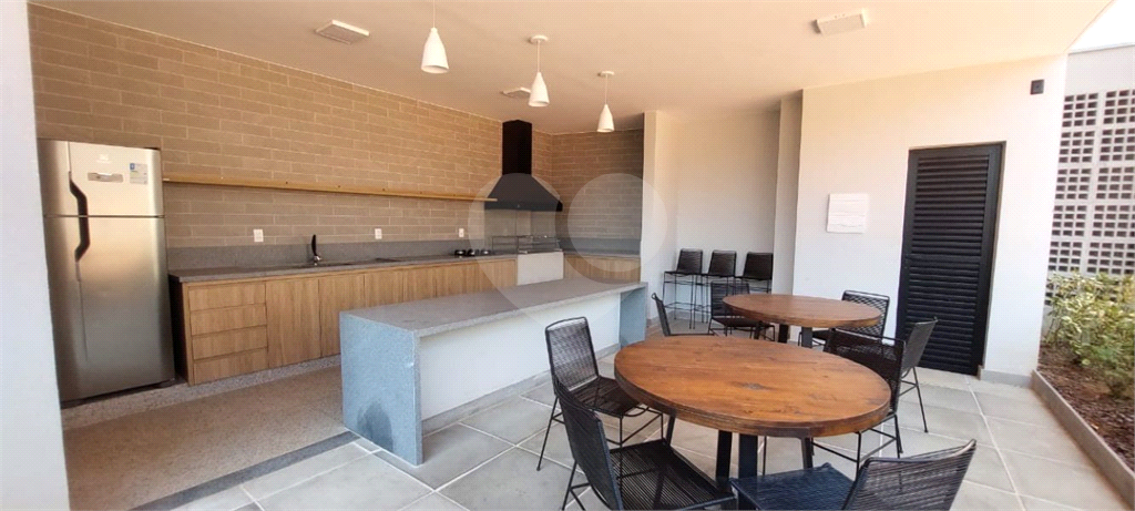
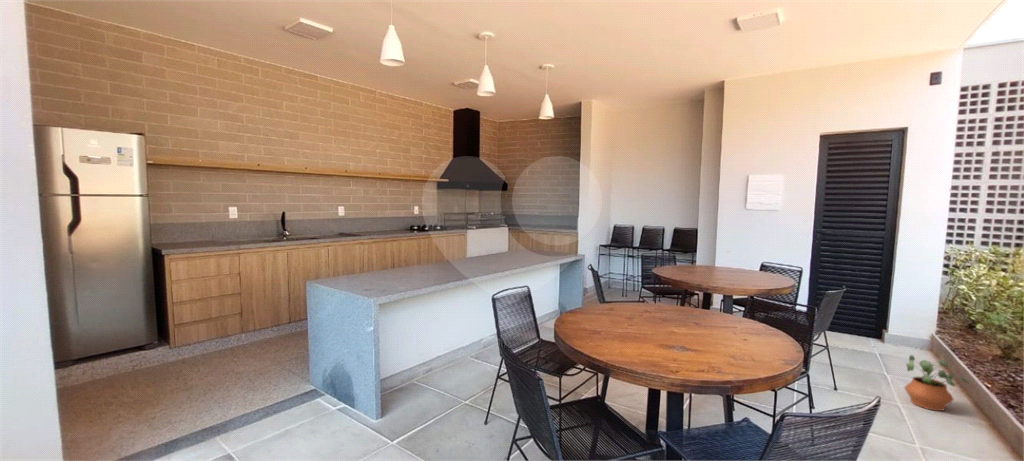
+ potted plant [903,354,969,412]
